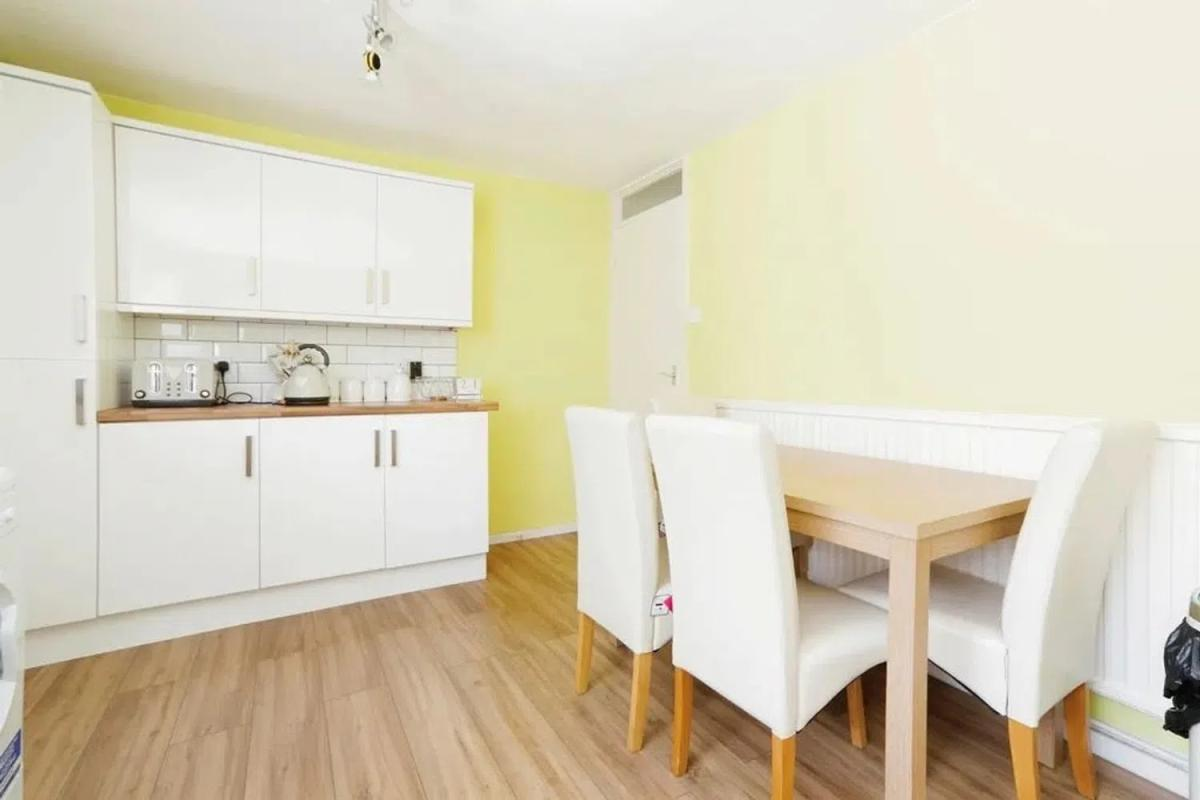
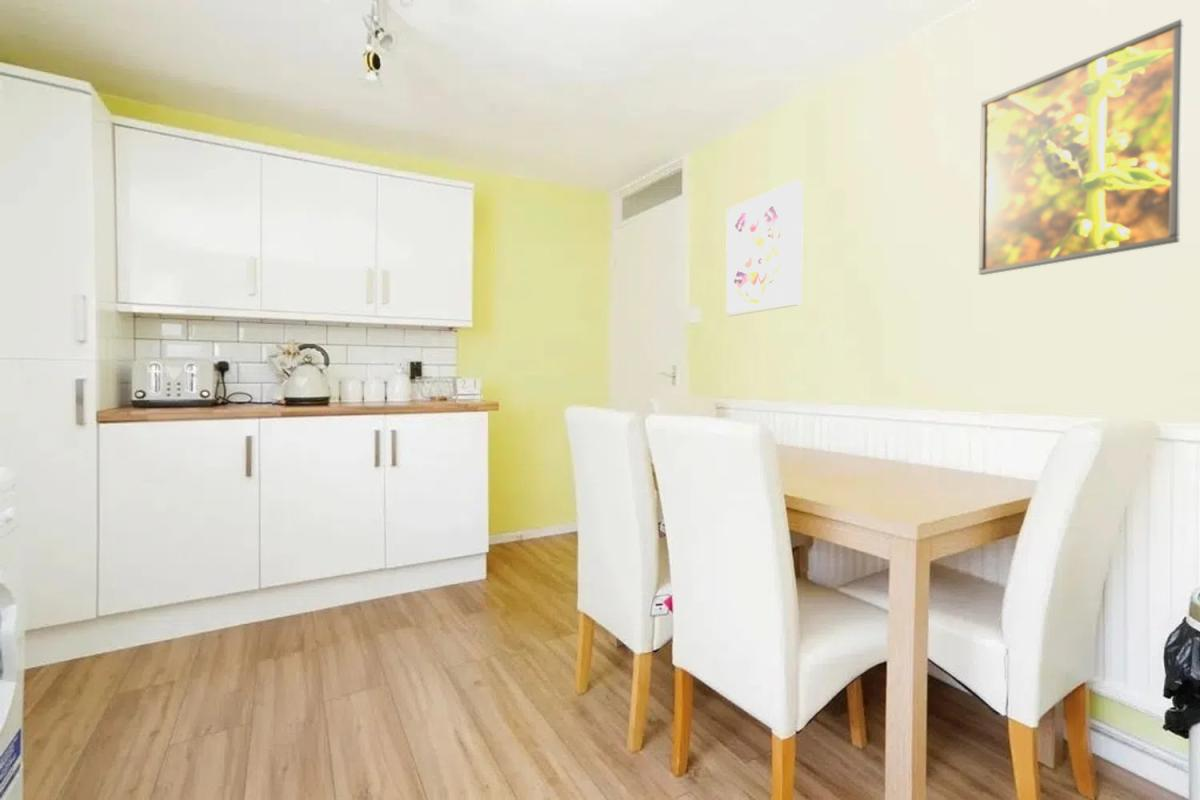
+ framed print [978,18,1185,276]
+ wall art [725,179,804,318]
